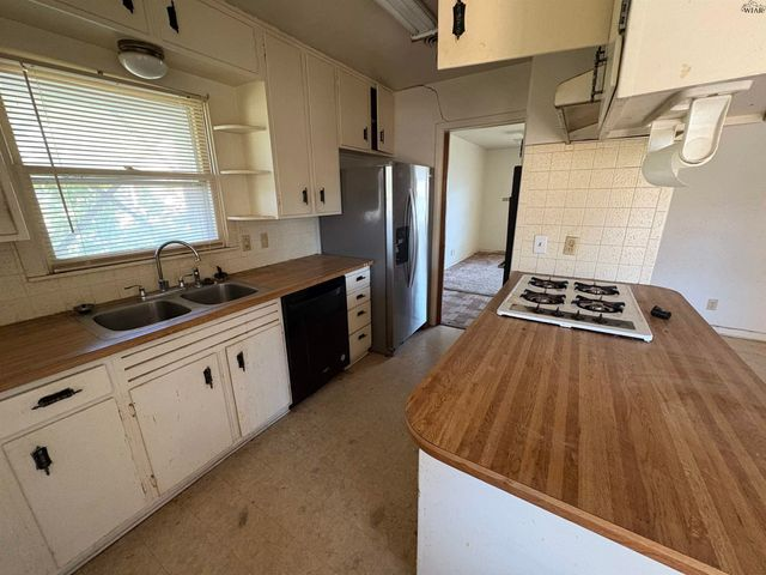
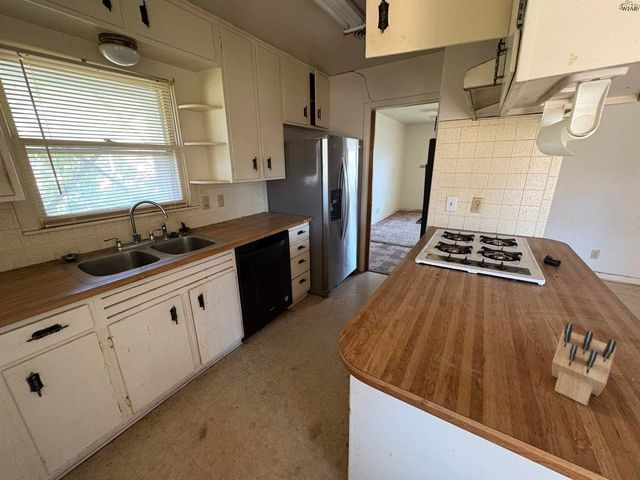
+ knife block [551,322,617,406]
